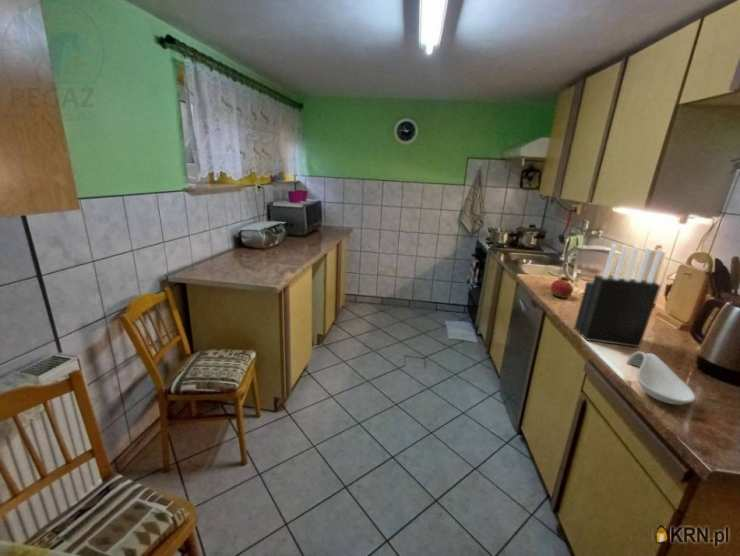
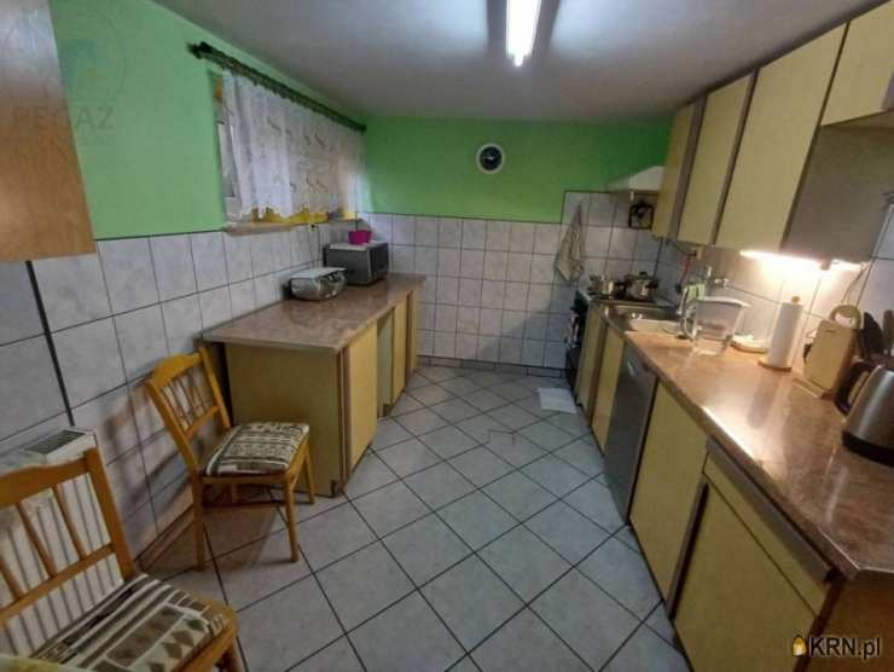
- knife block [573,244,664,348]
- apple [549,279,574,299]
- spoon rest [626,350,696,406]
